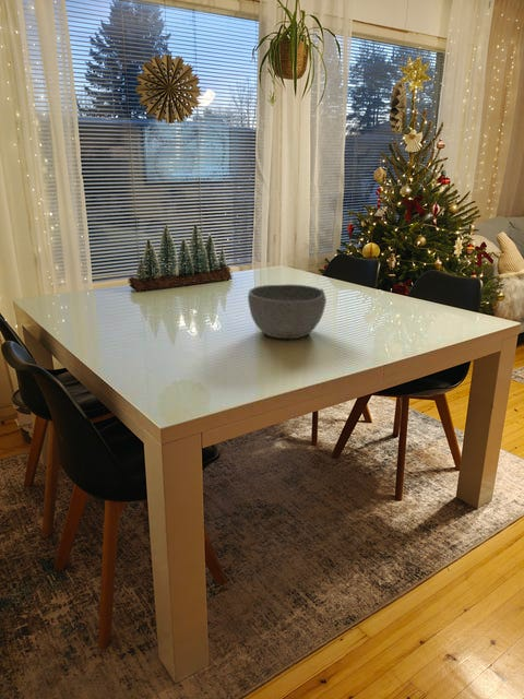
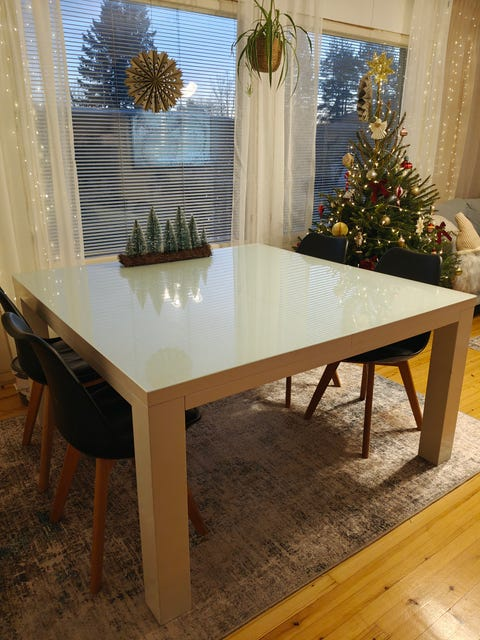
- bowl [247,283,327,340]
